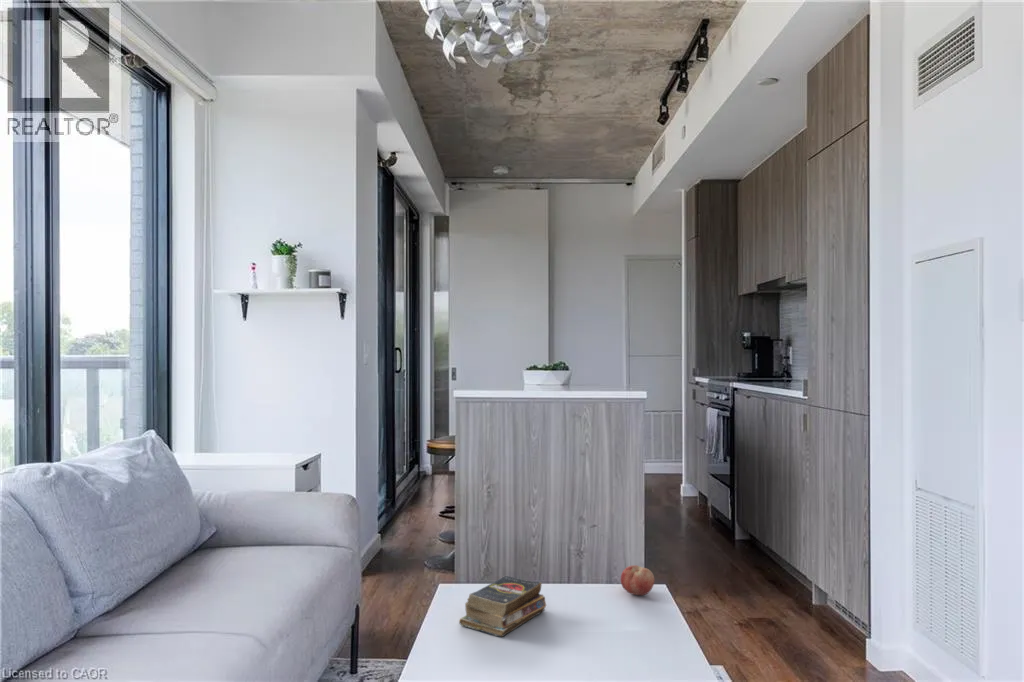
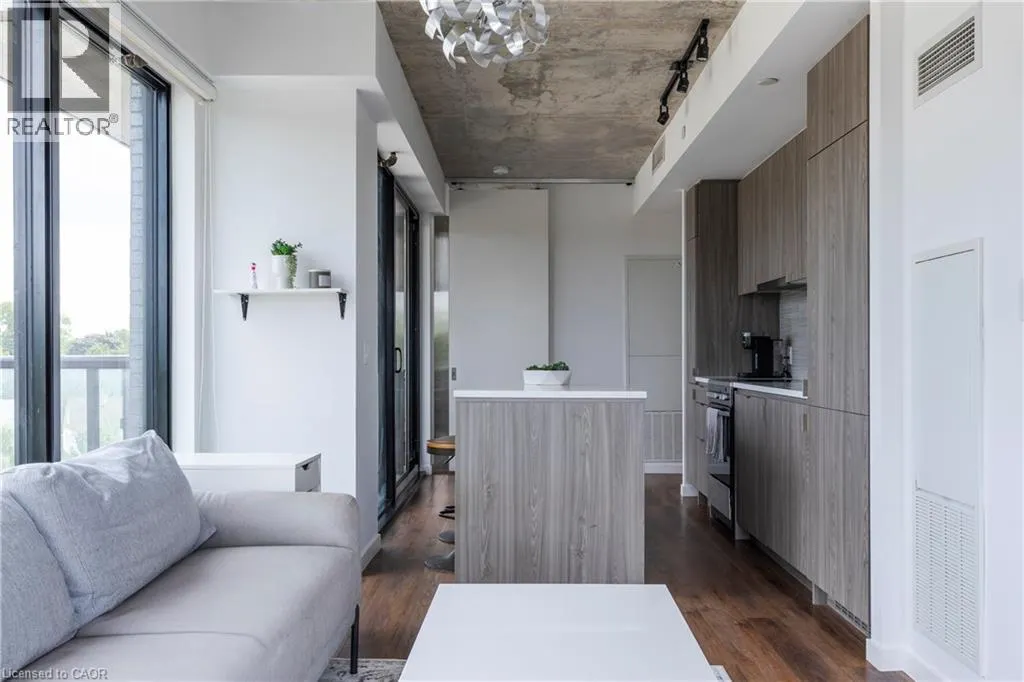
- books [458,575,547,638]
- fruit [620,564,655,596]
